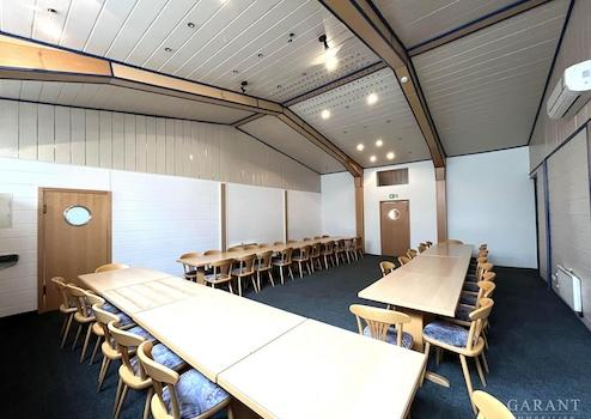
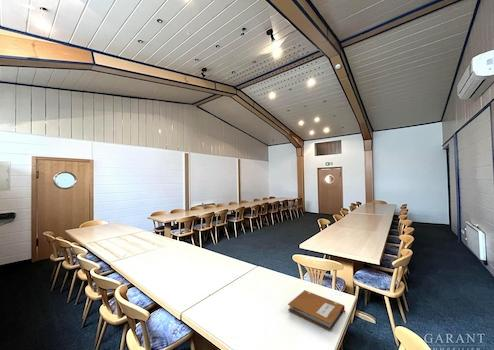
+ notebook [287,289,346,332]
